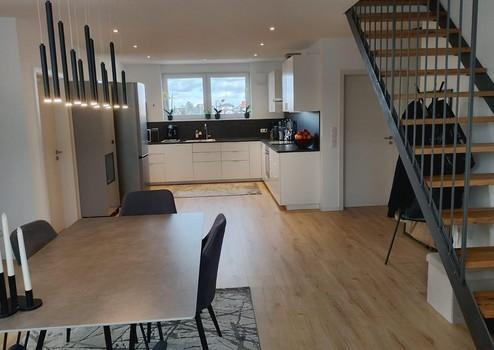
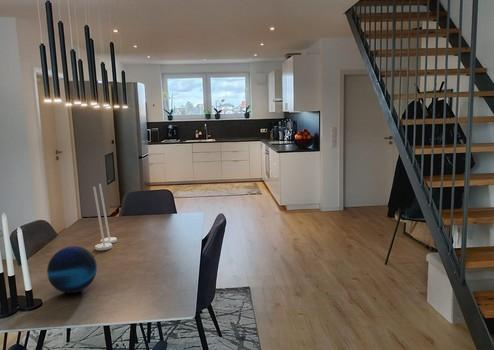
+ candle holder [92,183,118,251]
+ decorative orb [46,245,98,294]
